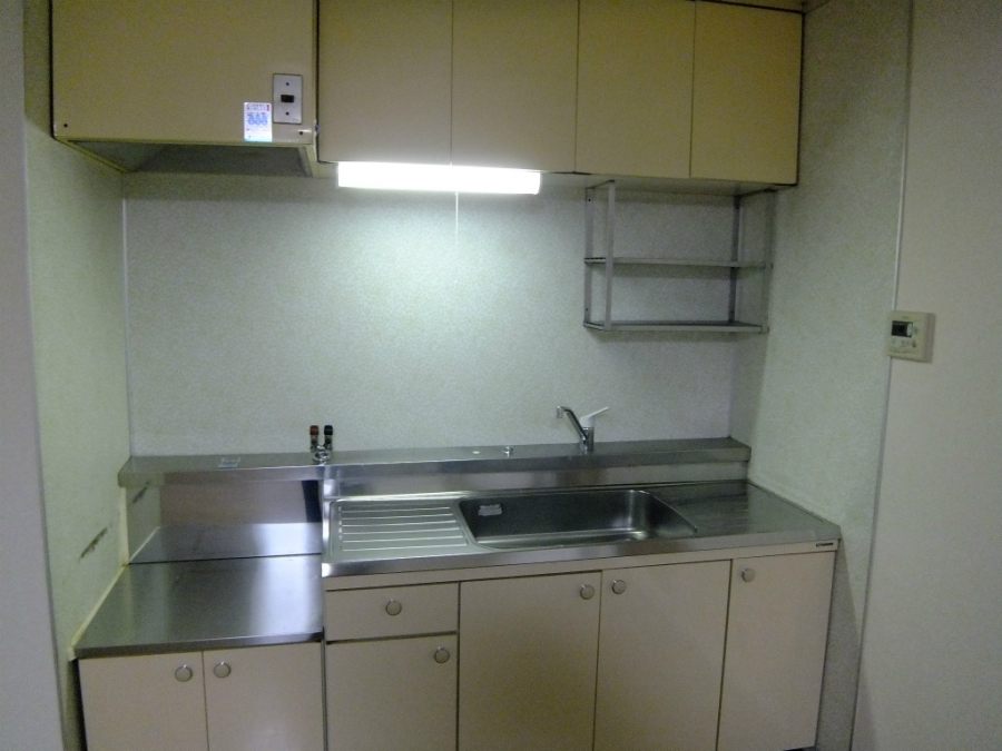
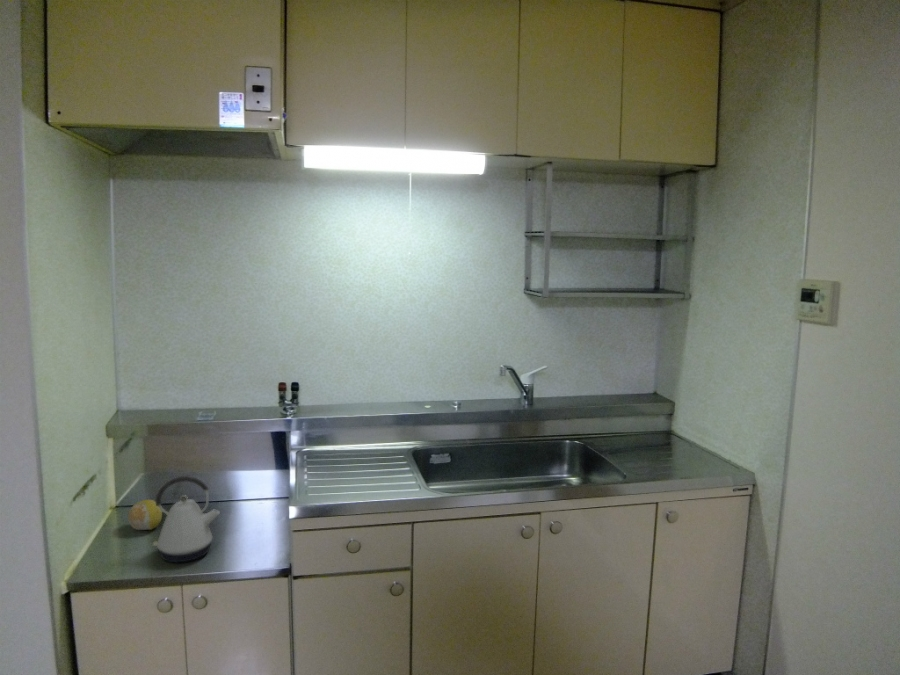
+ fruit [127,499,163,531]
+ kettle [152,475,221,563]
